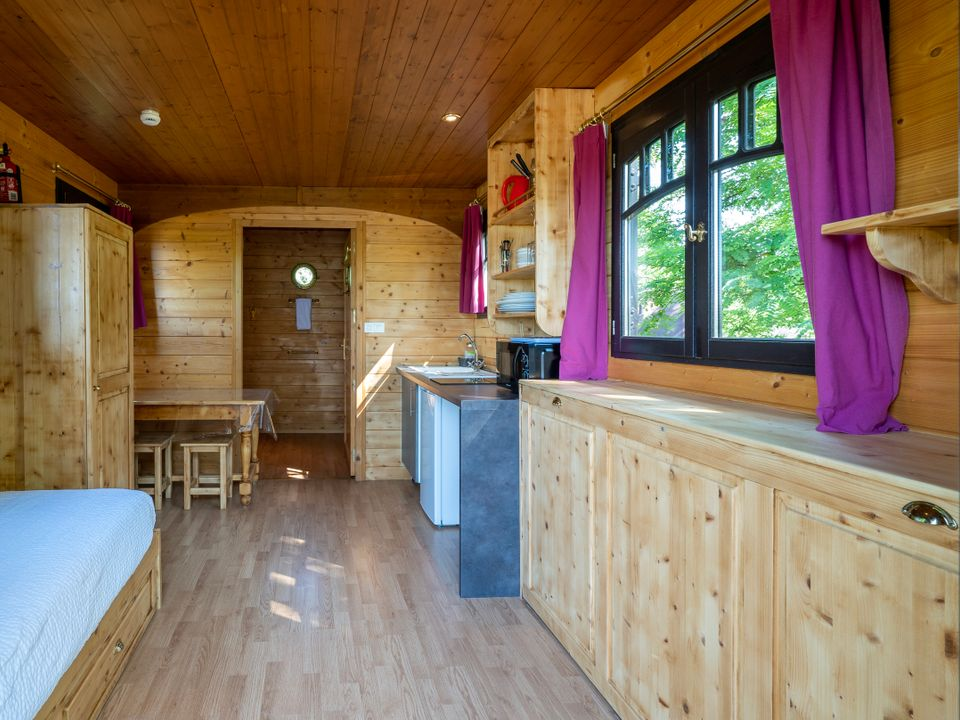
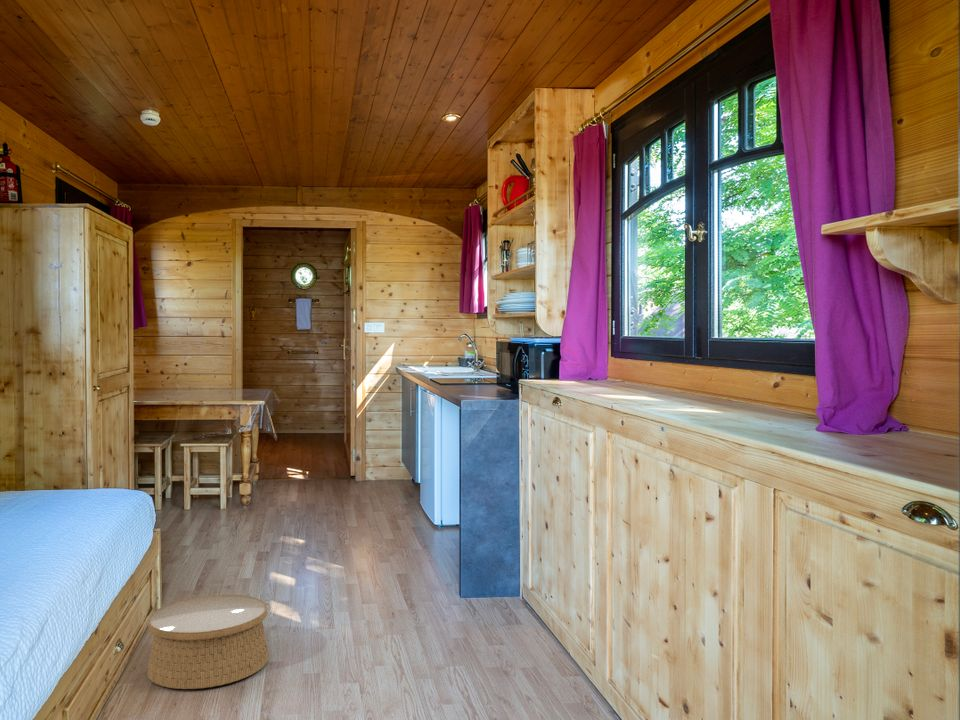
+ woven basket [146,594,270,690]
